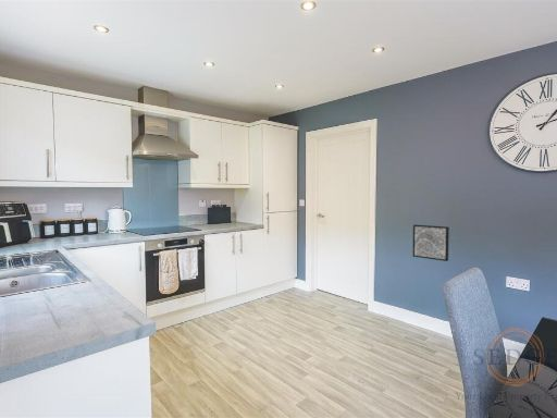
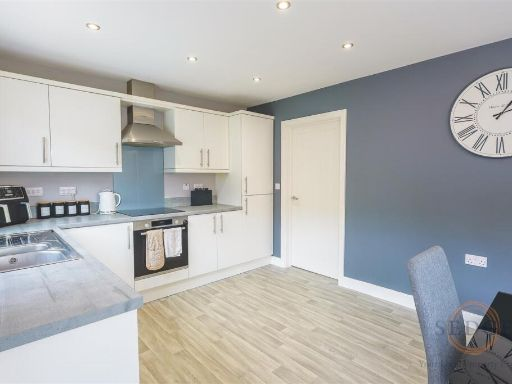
- wall art [412,223,450,262]
